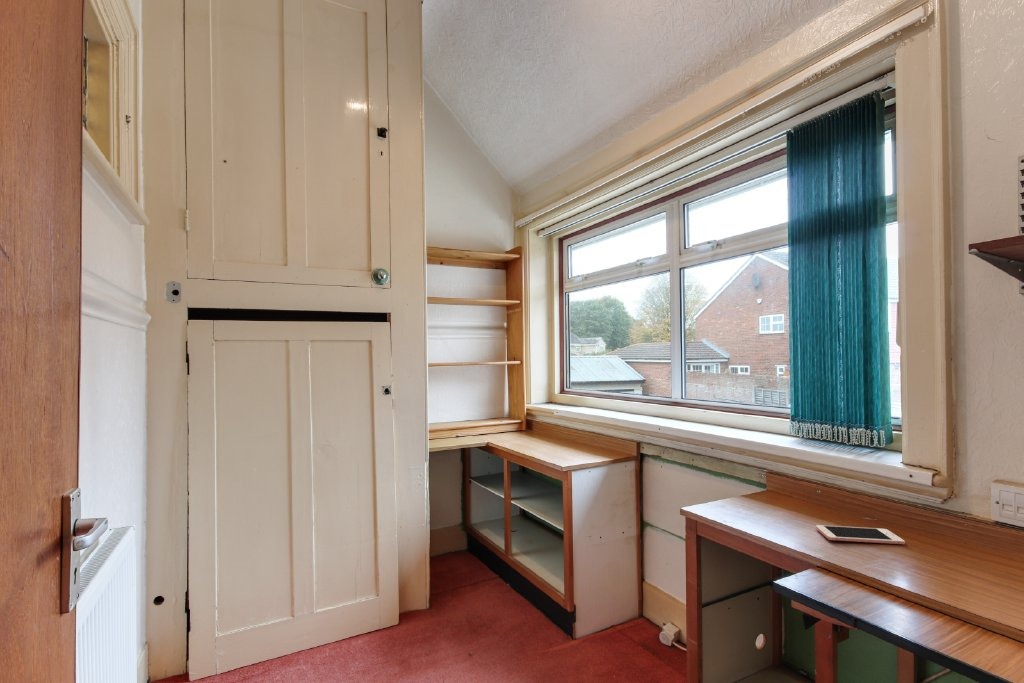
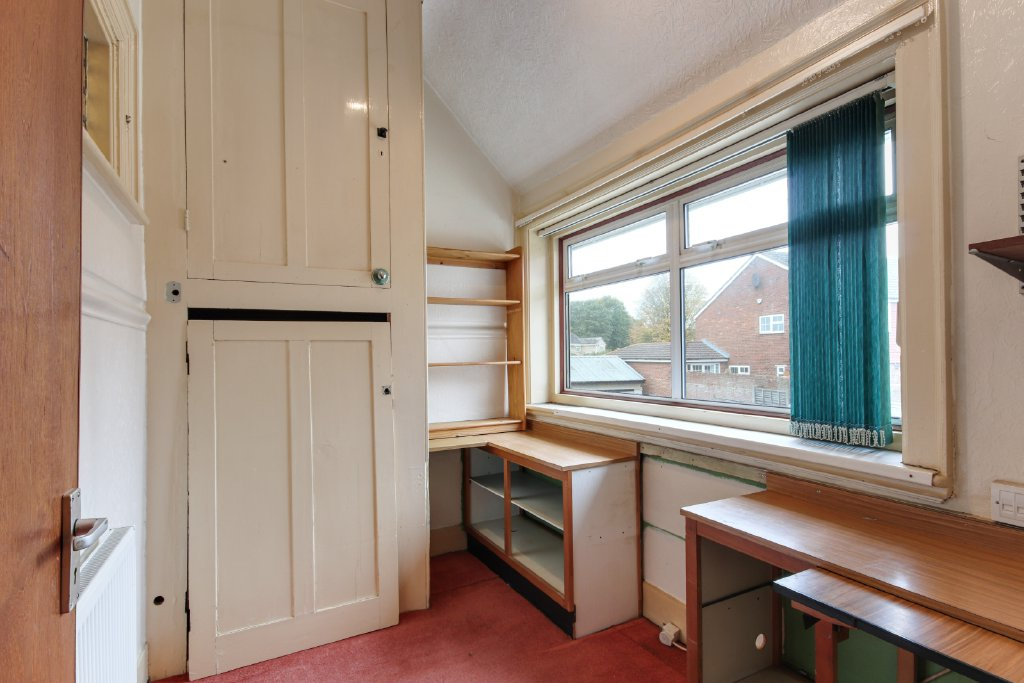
- cell phone [815,524,906,545]
